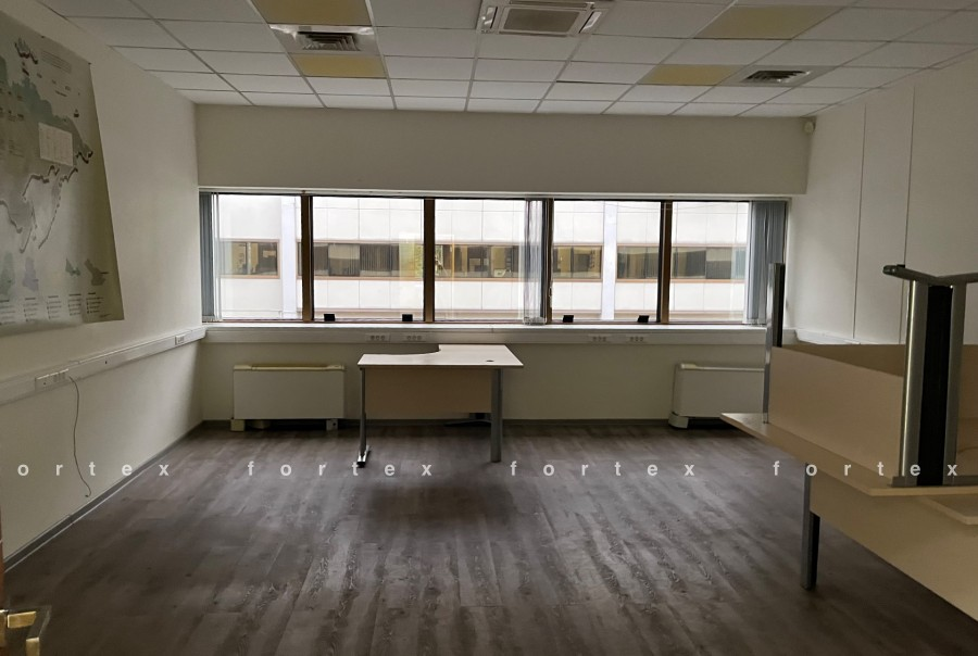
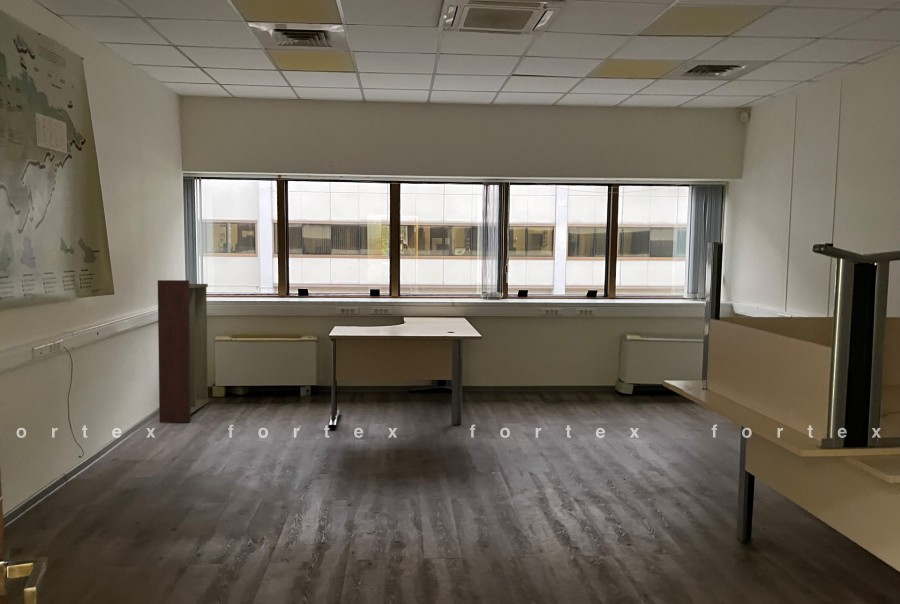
+ console table [157,279,210,424]
